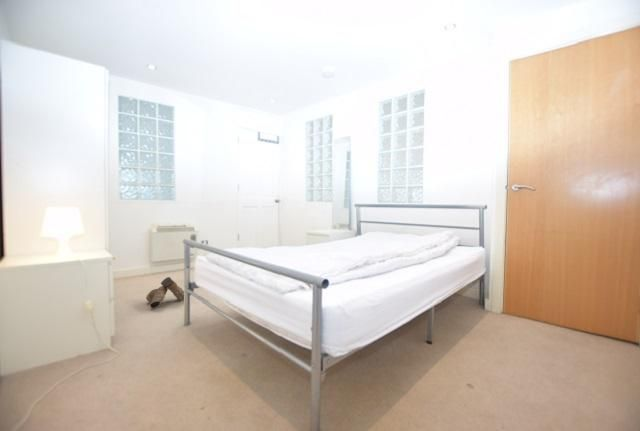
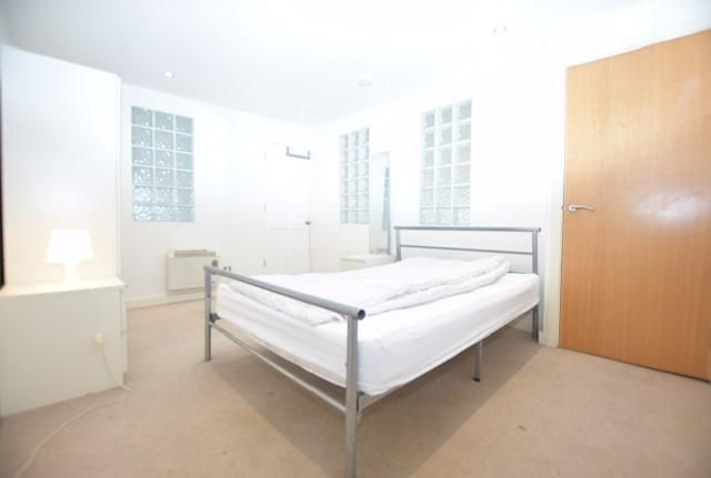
- boots [145,276,185,309]
